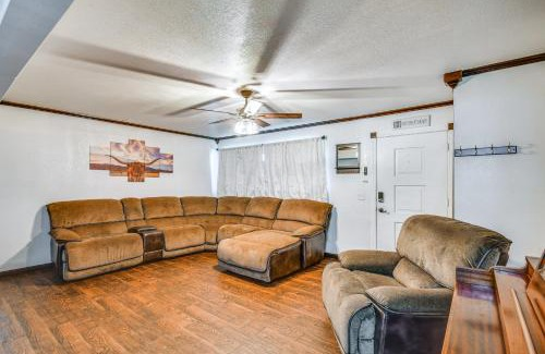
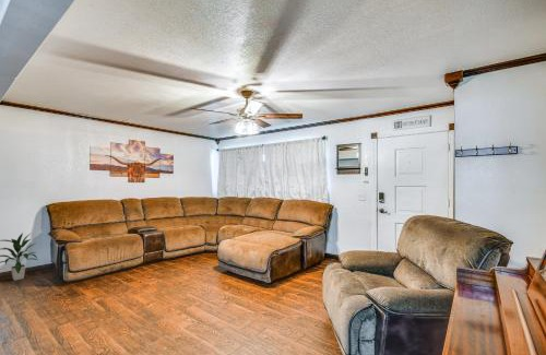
+ indoor plant [0,230,38,282]
